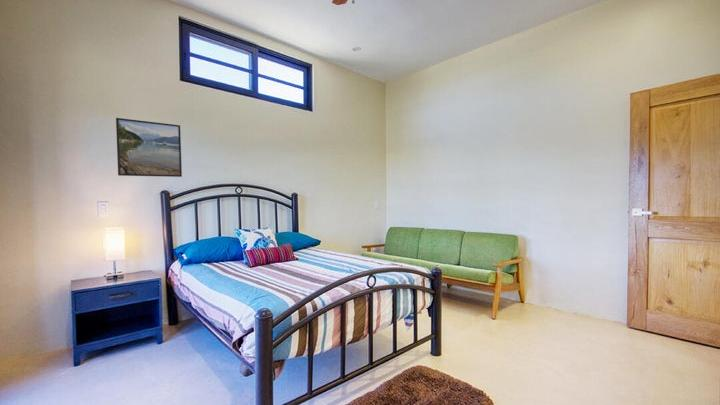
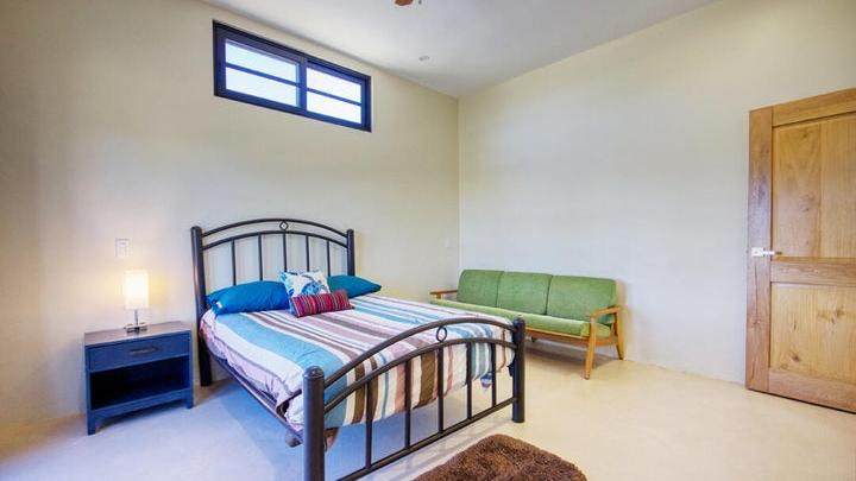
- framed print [115,117,183,178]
